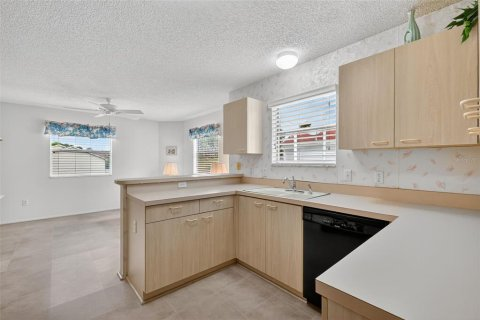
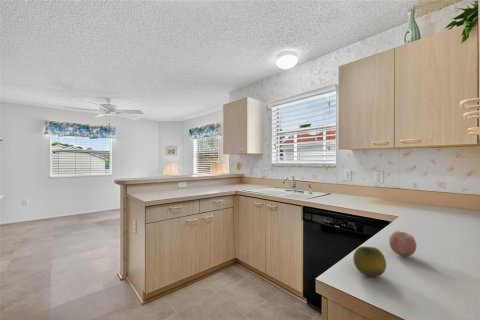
+ fruit [388,230,418,258]
+ fruit [352,246,387,278]
